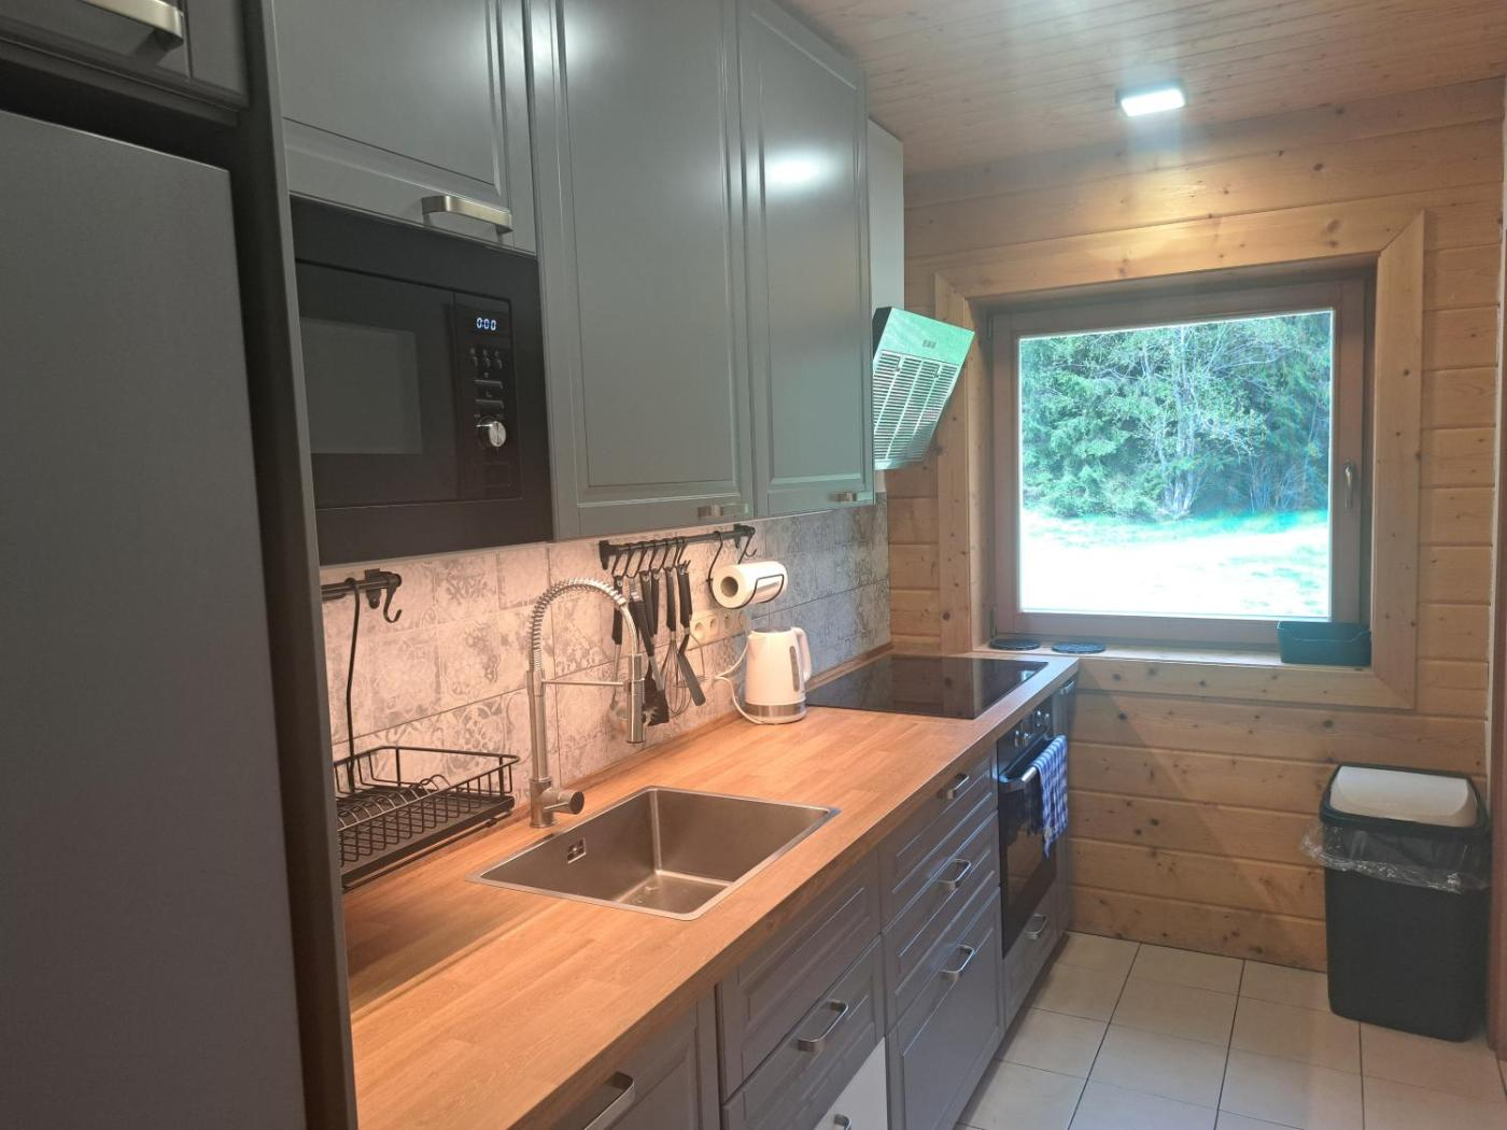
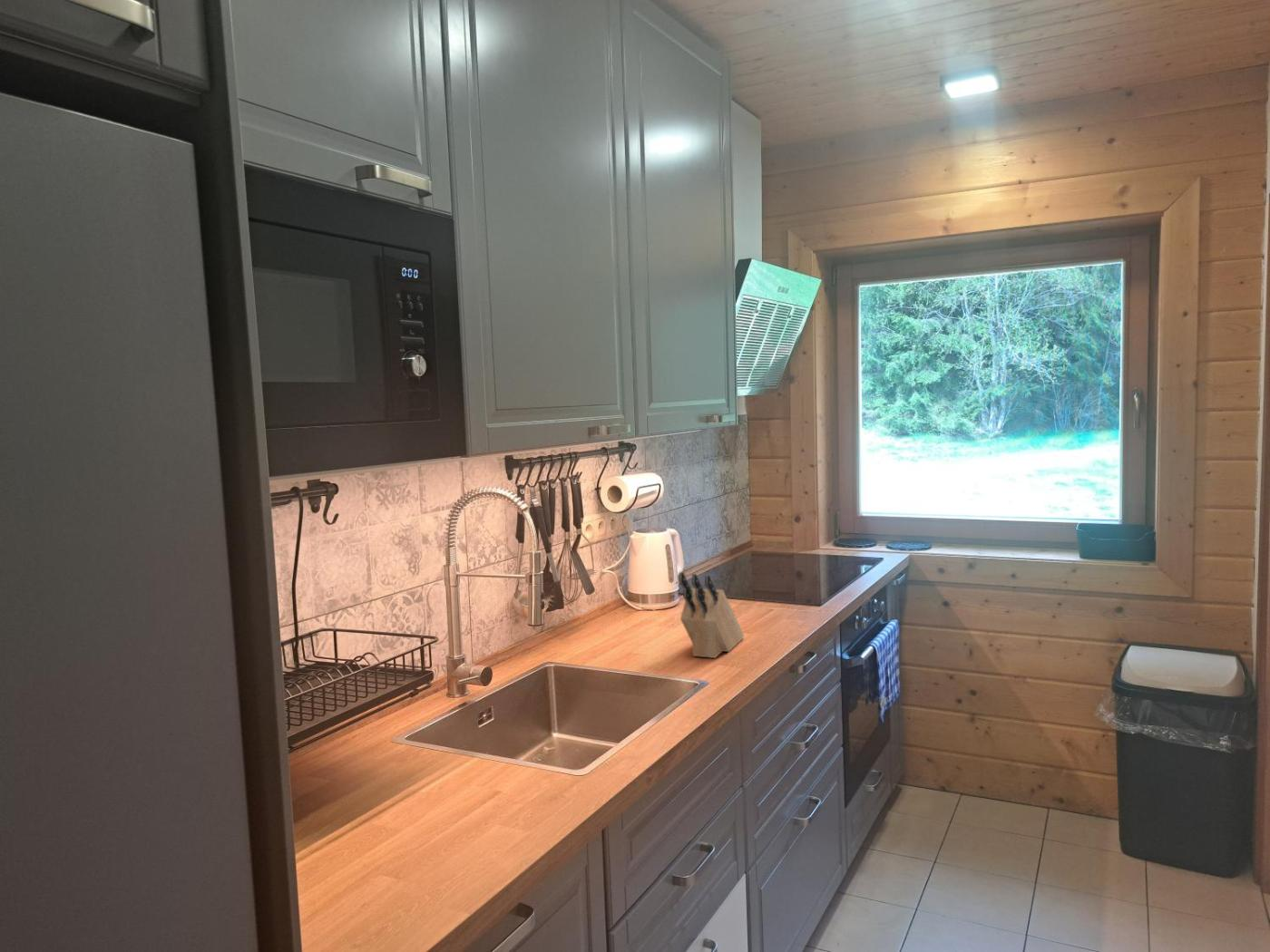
+ knife block [679,571,745,659]
